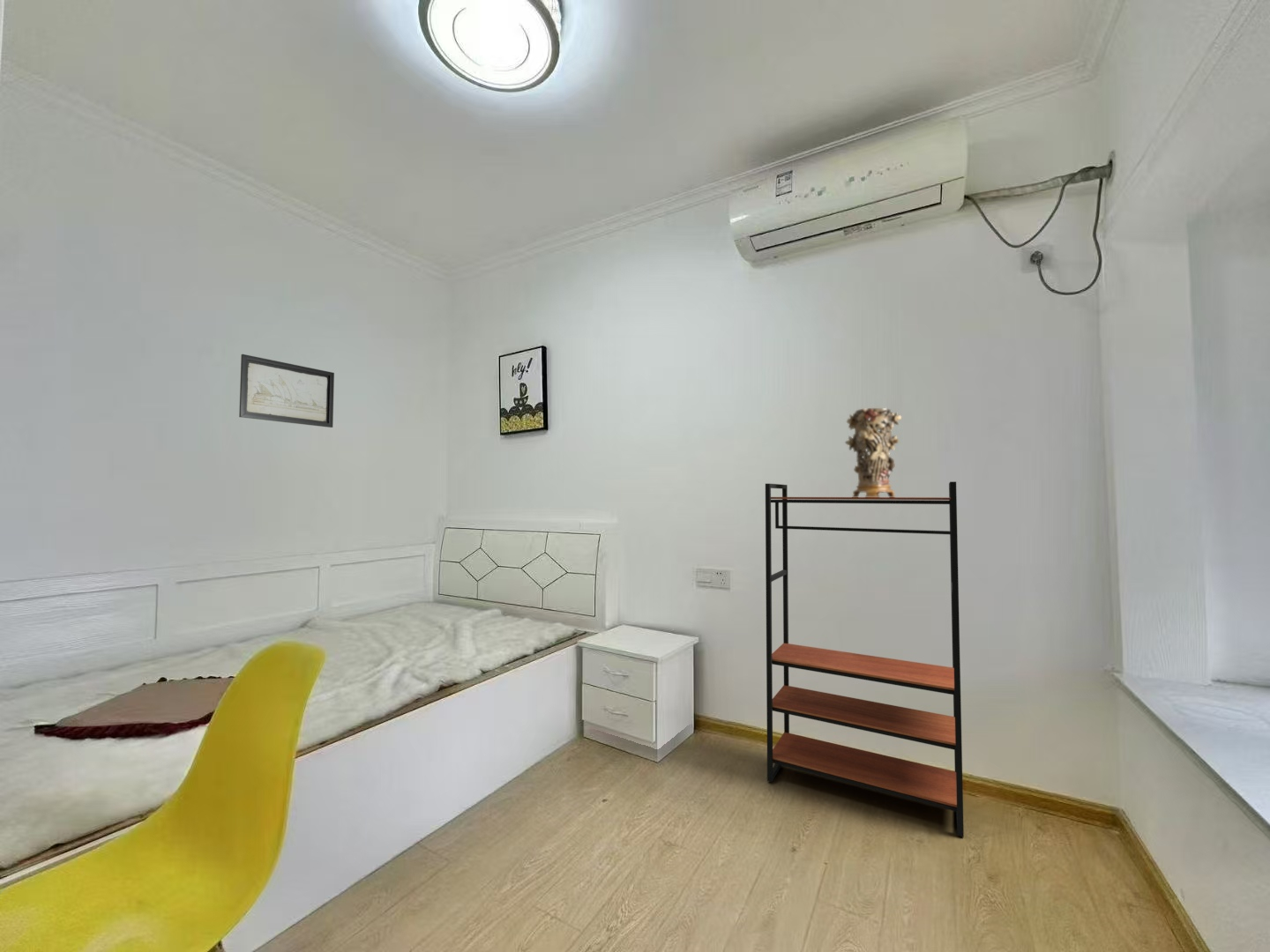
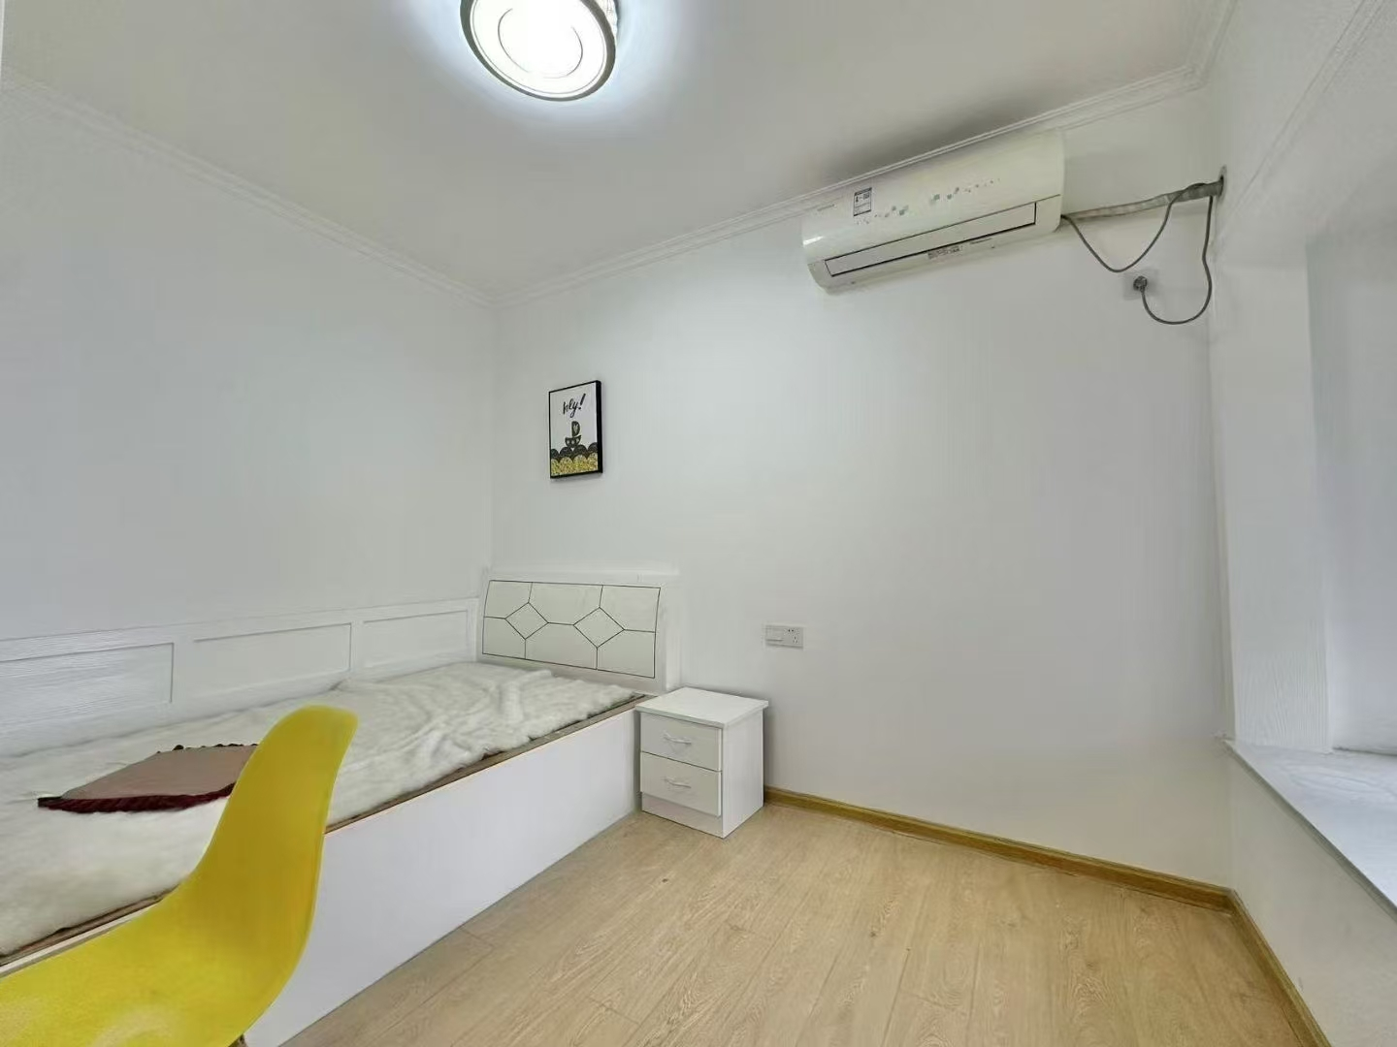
- bookshelf [765,480,965,838]
- wall art [238,353,335,428]
- decorative vase [844,407,902,497]
